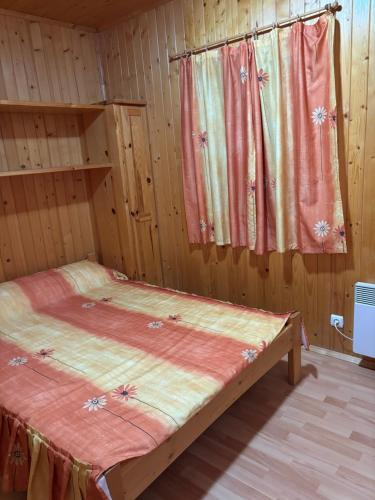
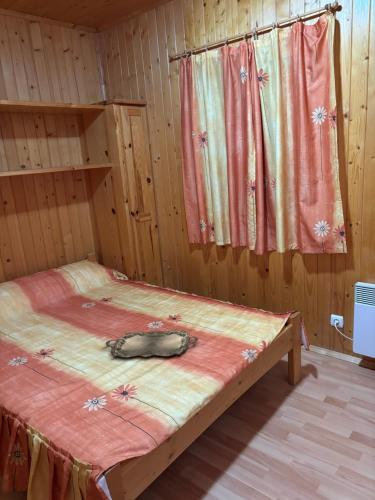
+ serving tray [105,329,199,358]
